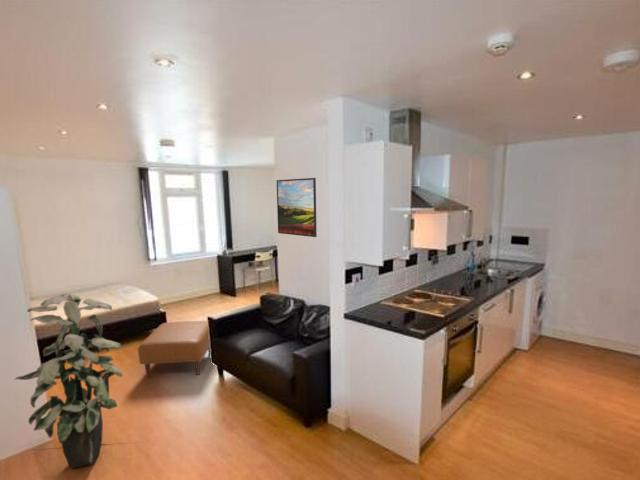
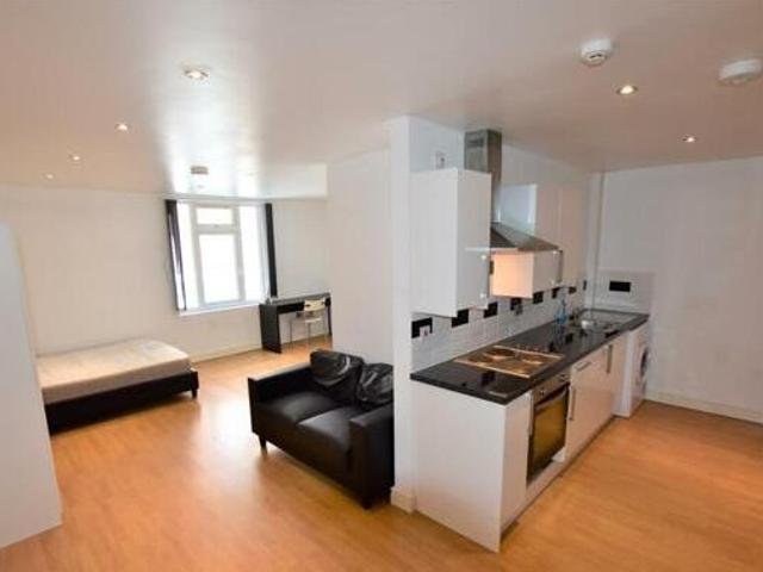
- indoor plant [14,293,124,469]
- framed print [276,177,318,238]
- ottoman [137,320,211,379]
